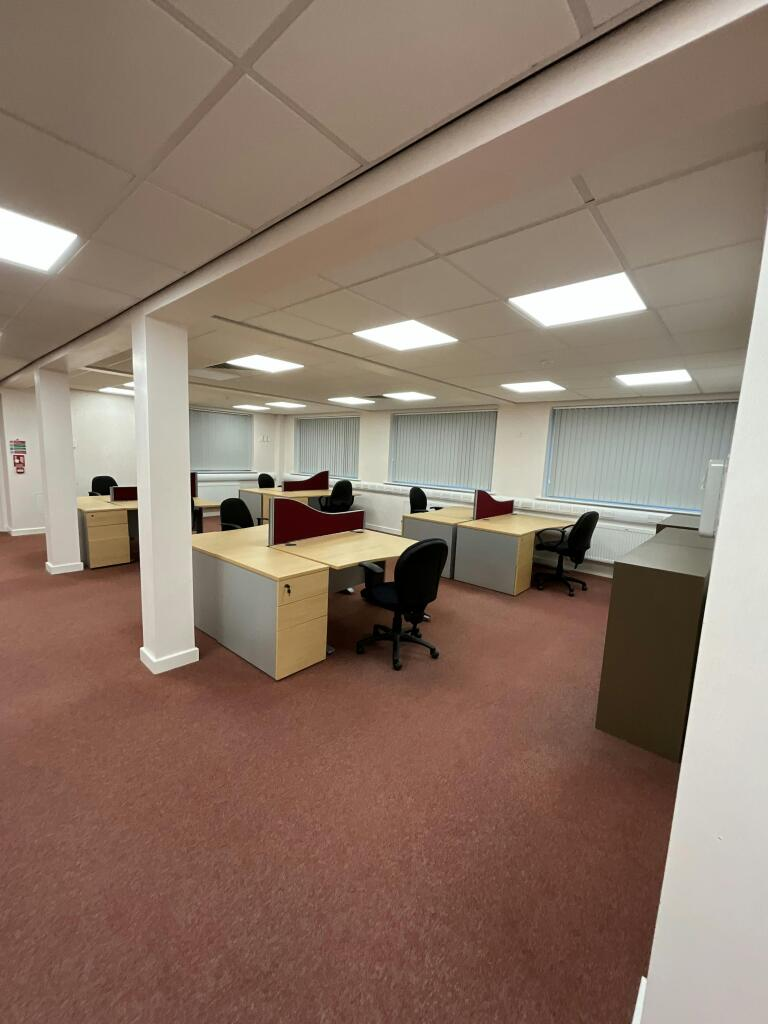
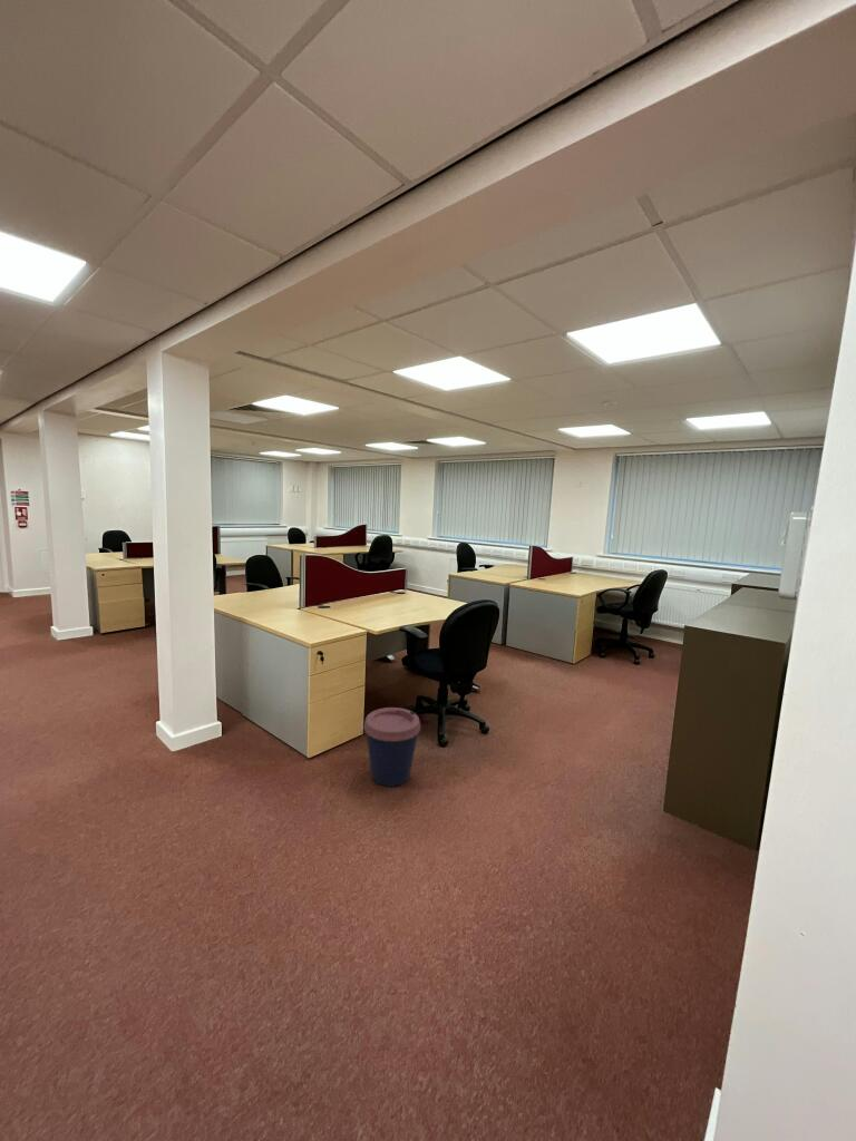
+ coffee cup [363,706,421,788]
